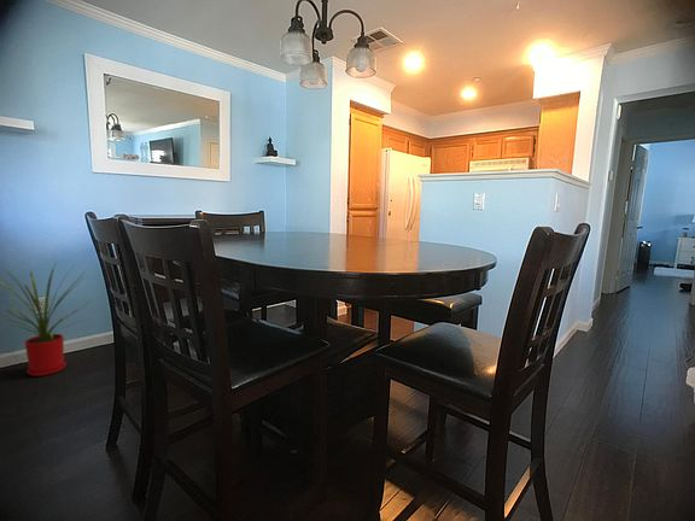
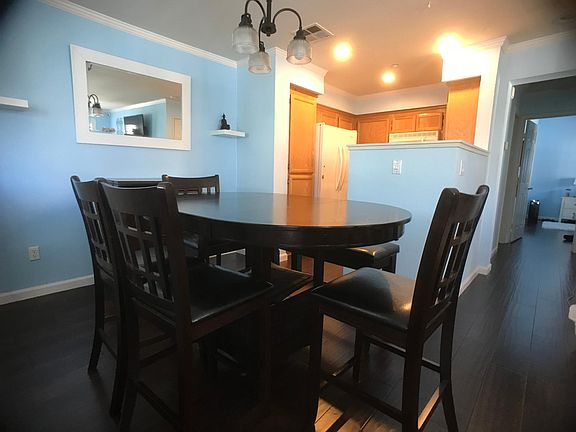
- house plant [0,260,90,377]
